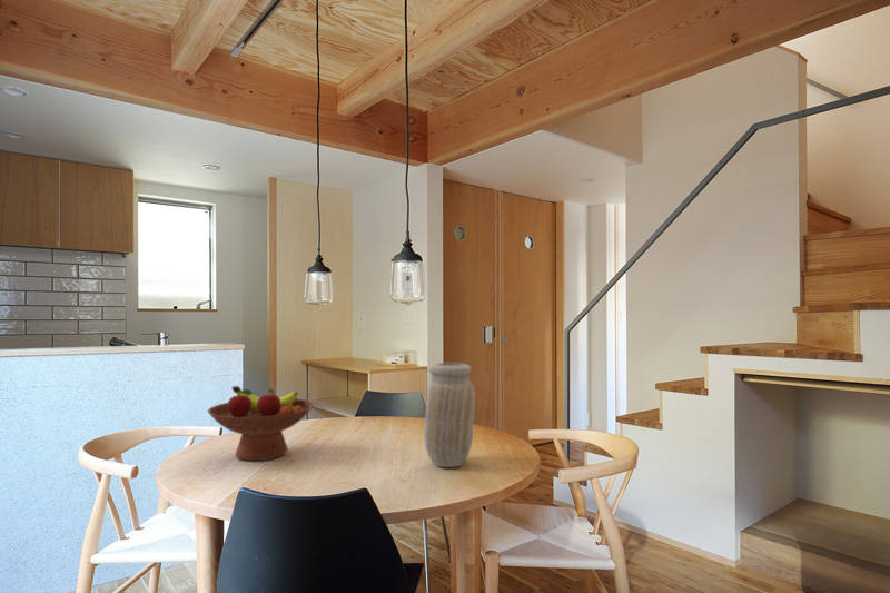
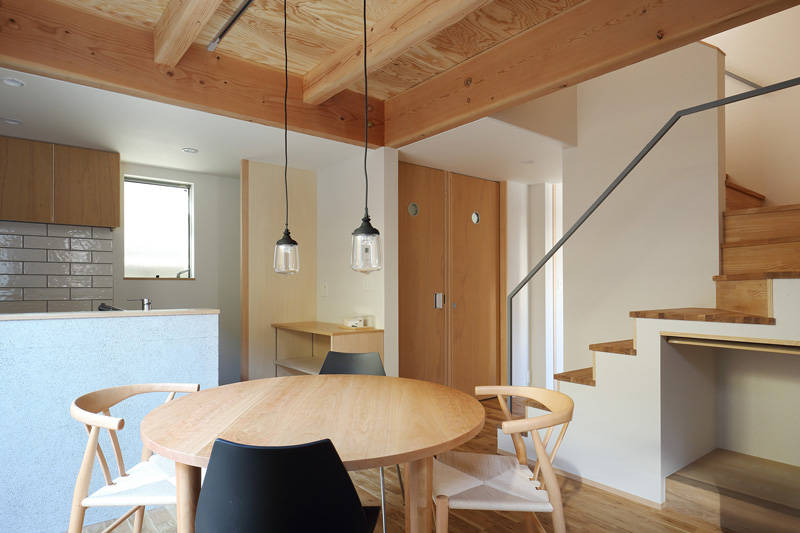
- fruit bowl [207,385,315,463]
- vase [423,362,476,468]
